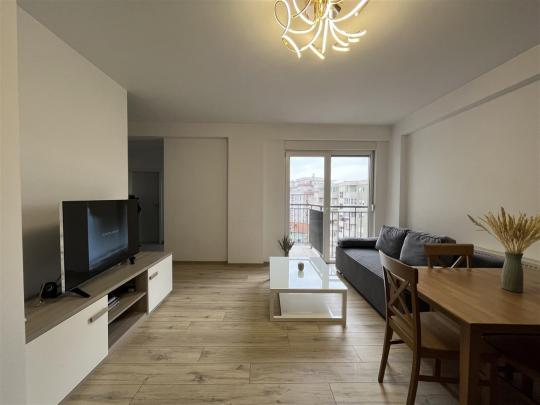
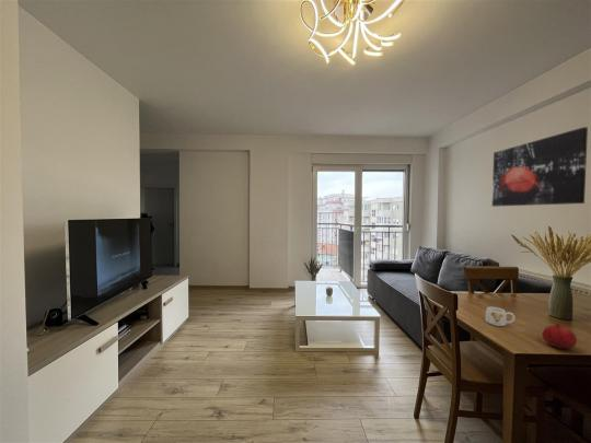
+ mug [485,306,515,327]
+ fruit [541,322,578,350]
+ wall art [491,126,589,208]
